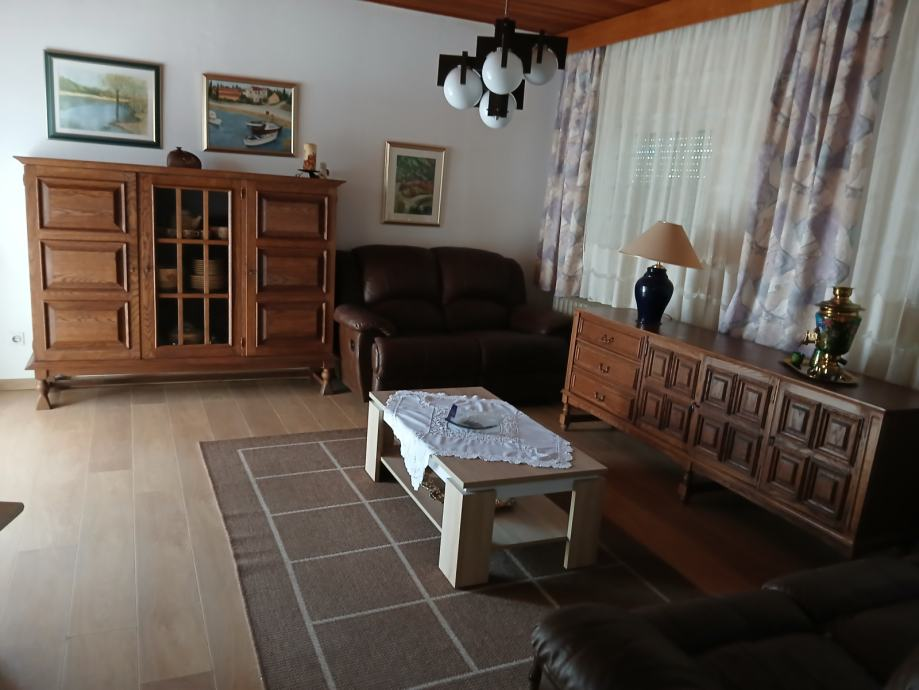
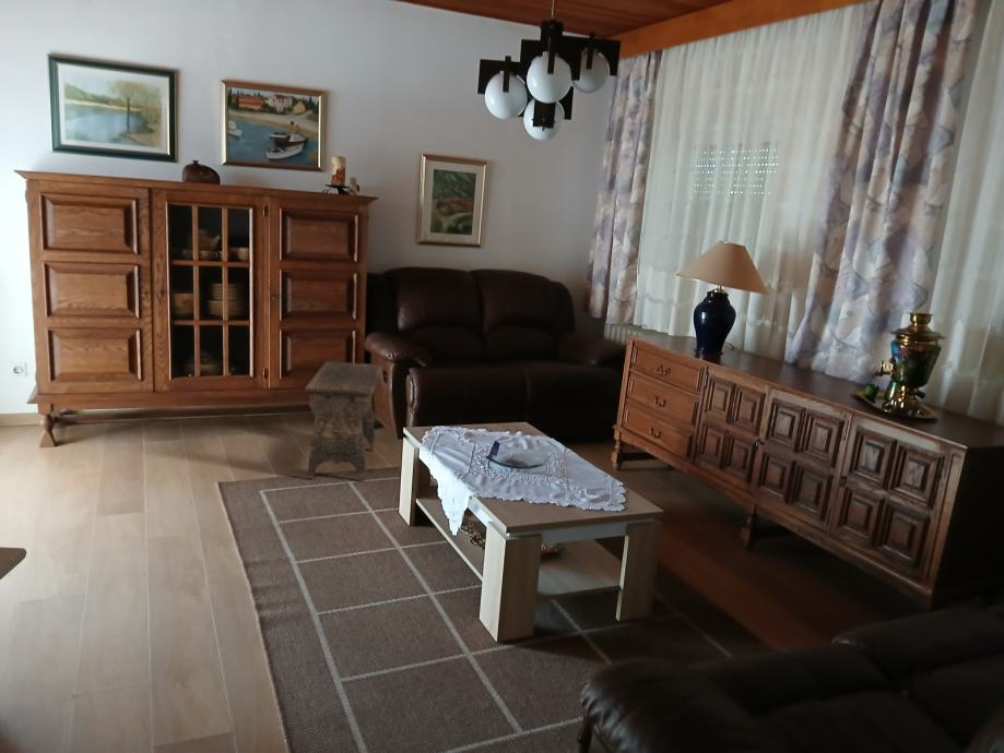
+ footstool [304,360,383,483]
